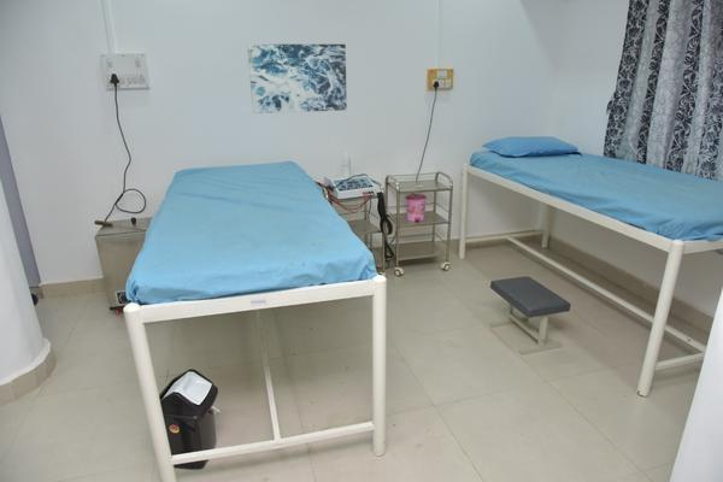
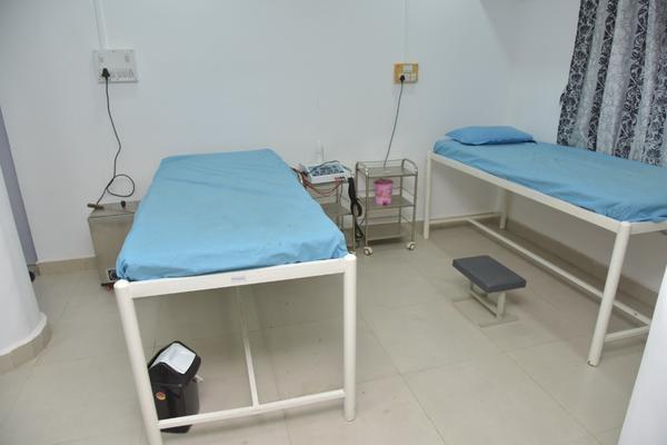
- wall art [246,43,348,114]
